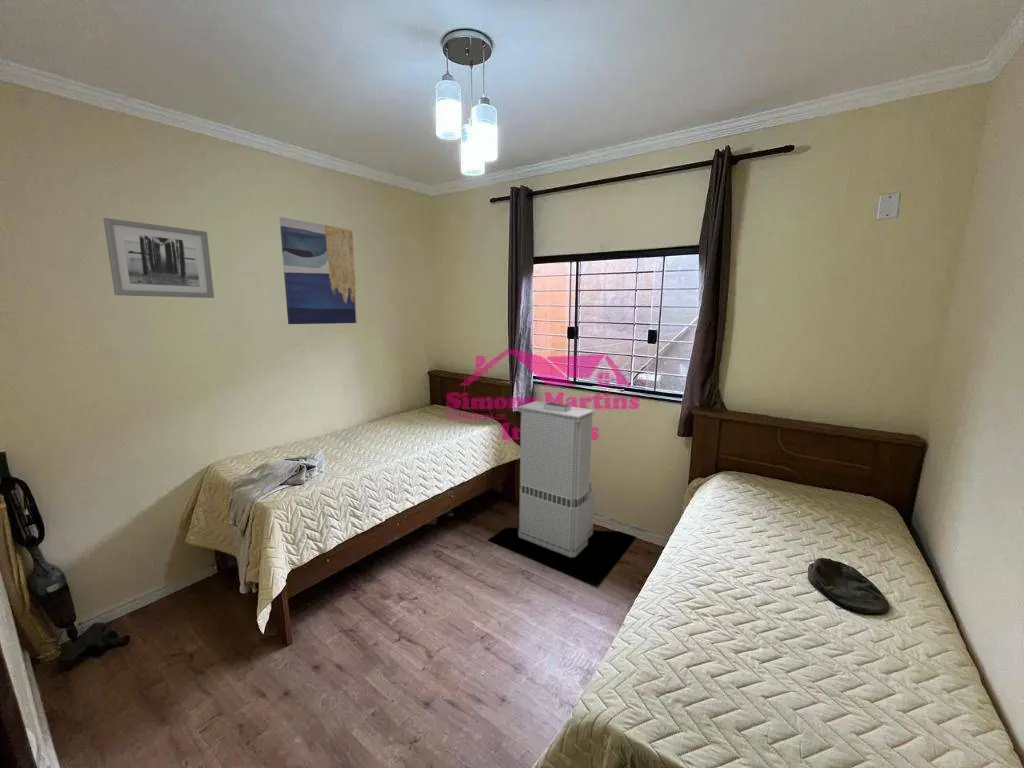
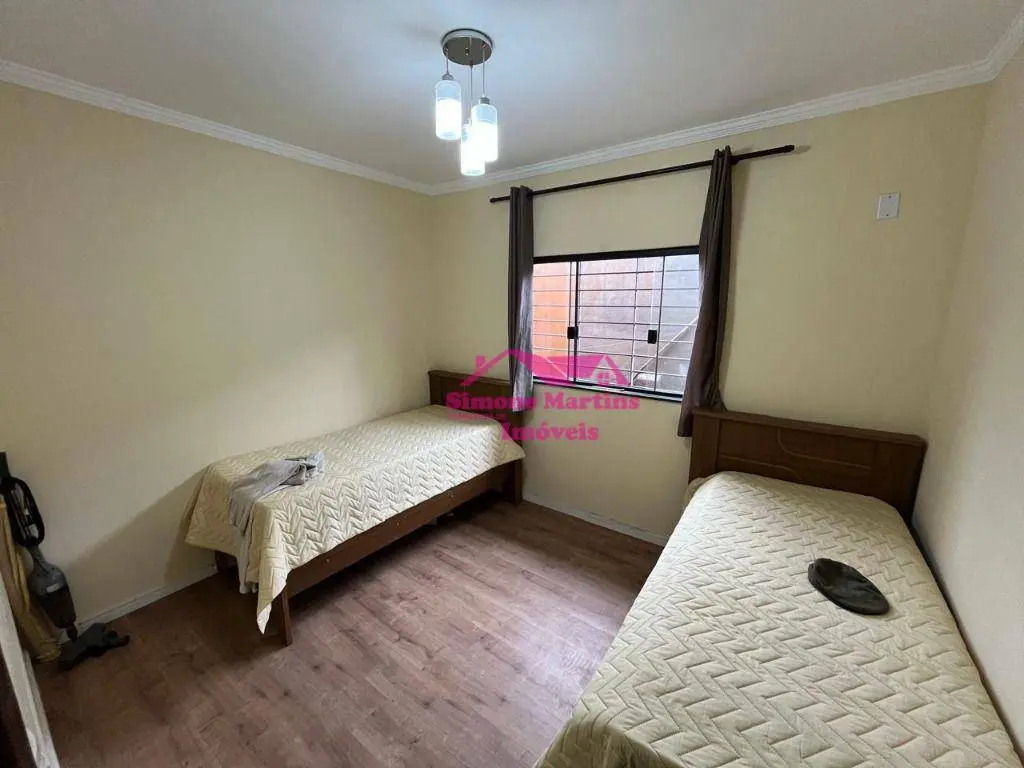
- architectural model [487,400,638,587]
- wall art [279,216,358,325]
- wall art [102,217,215,299]
